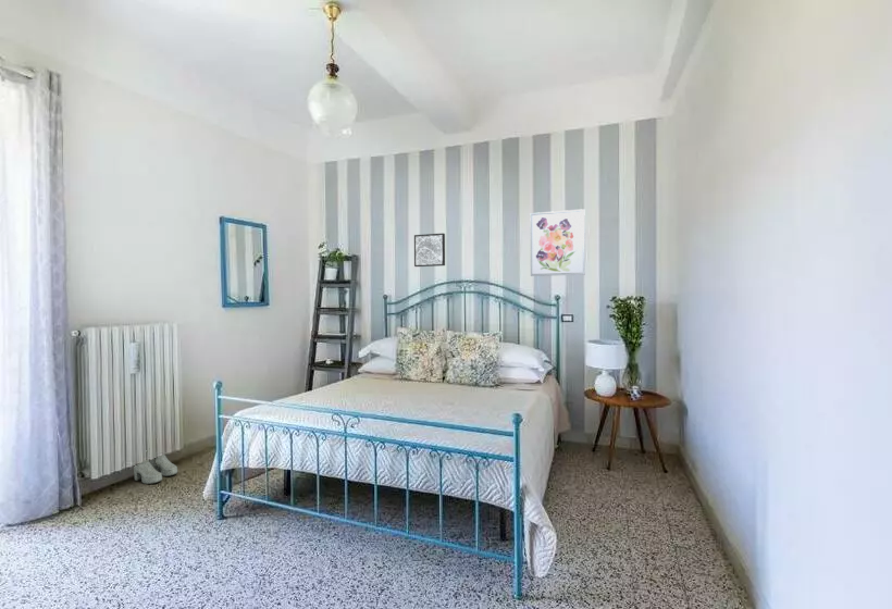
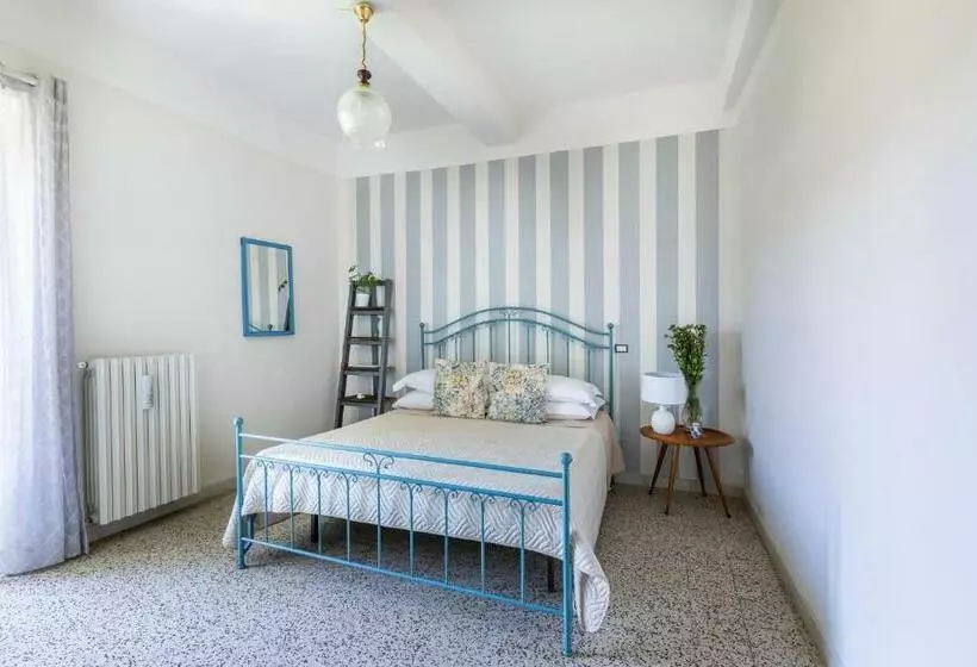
- wall art [413,233,446,268]
- wall art [530,208,586,277]
- boots [133,450,178,485]
